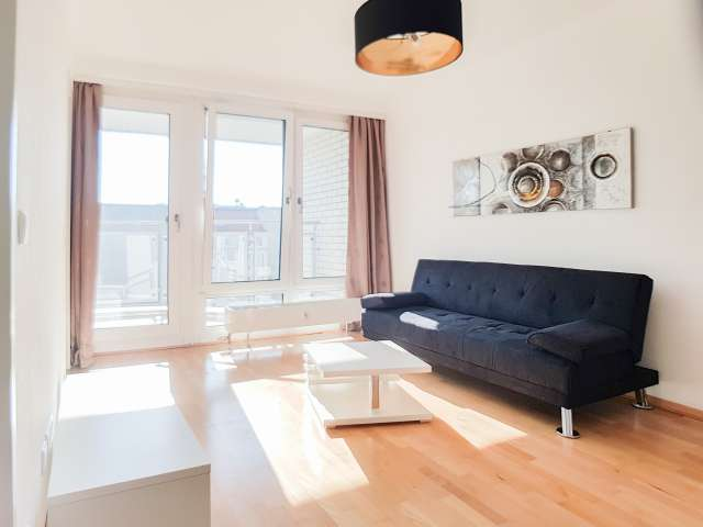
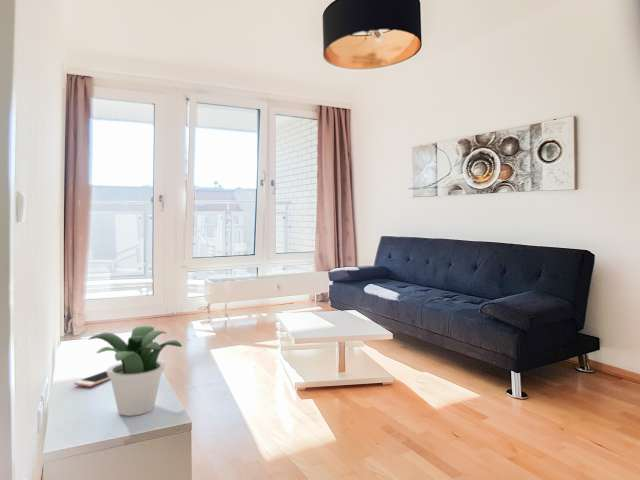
+ cell phone [73,370,111,388]
+ potted plant [88,325,183,417]
